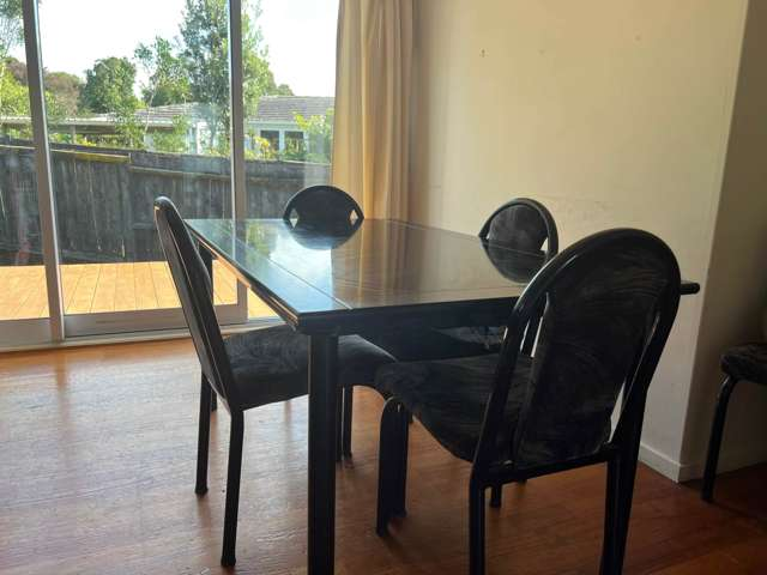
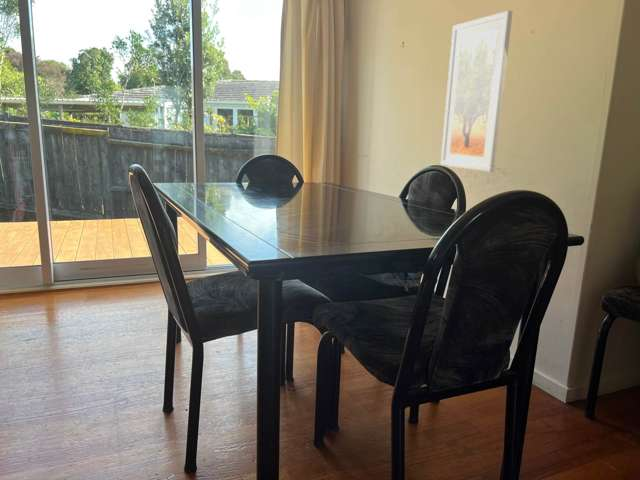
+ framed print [440,10,513,173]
